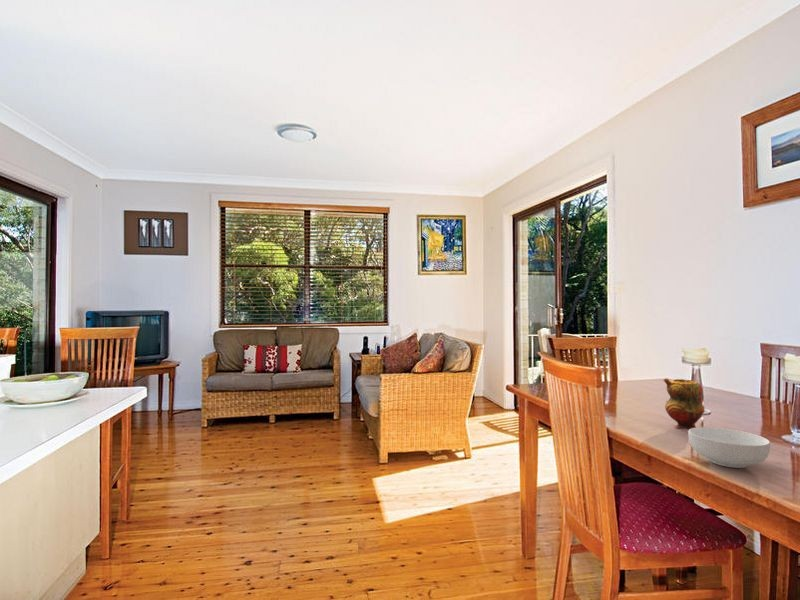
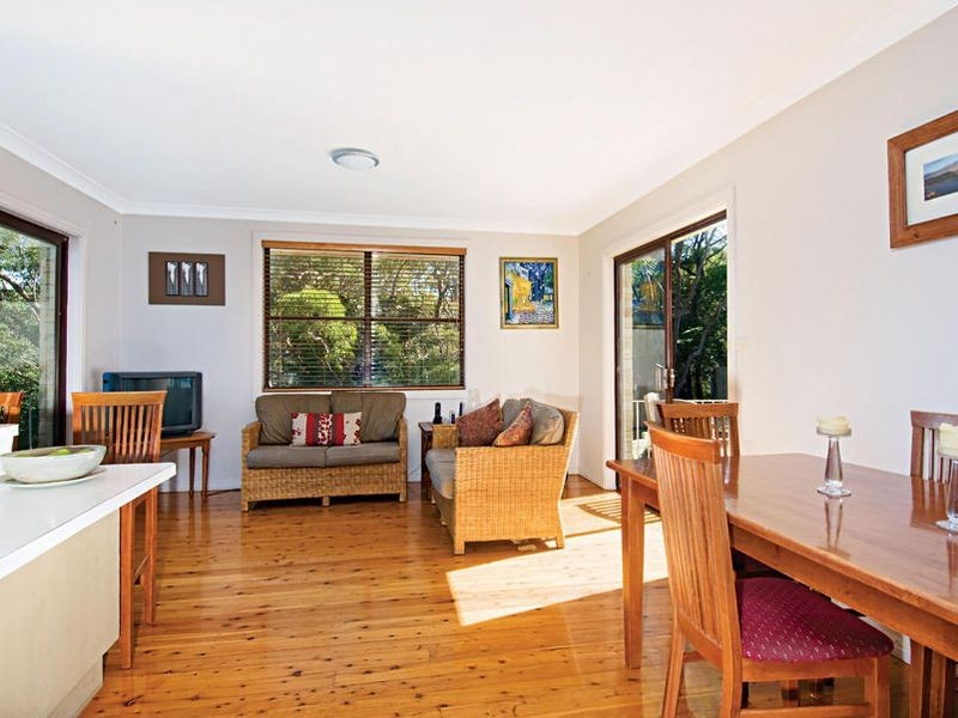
- teapot [662,377,706,430]
- cereal bowl [687,426,771,469]
